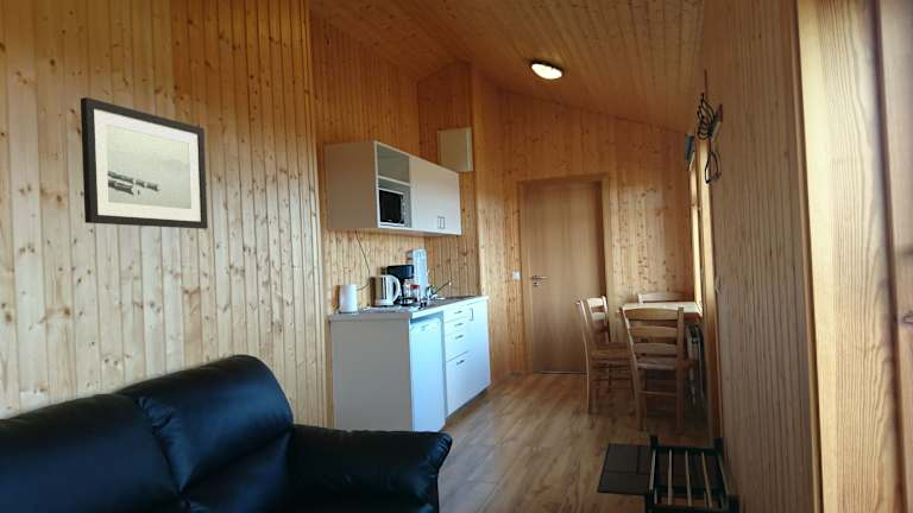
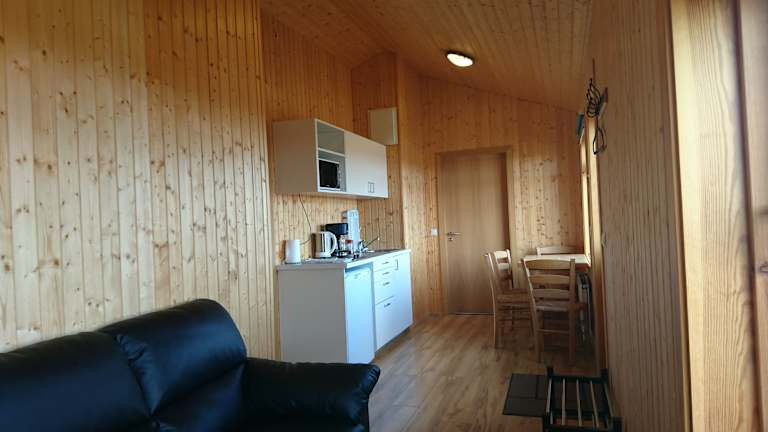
- wall art [80,96,209,230]
